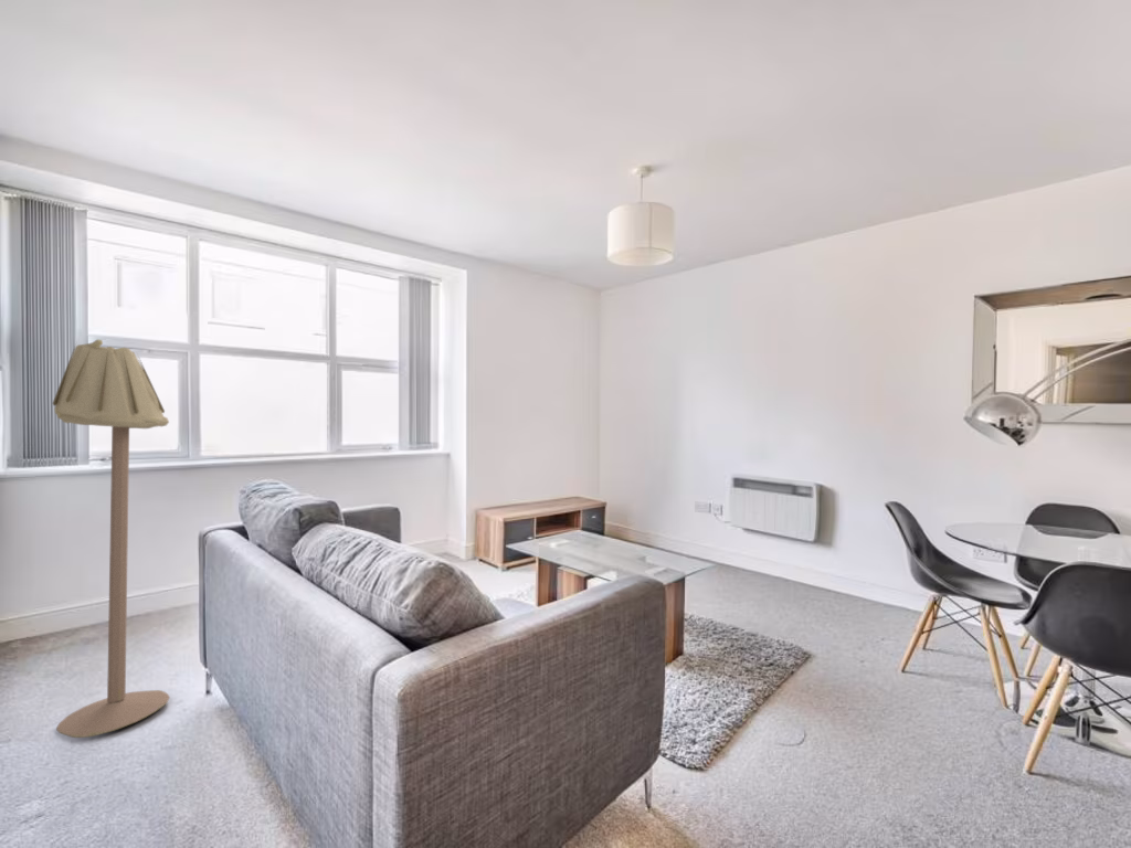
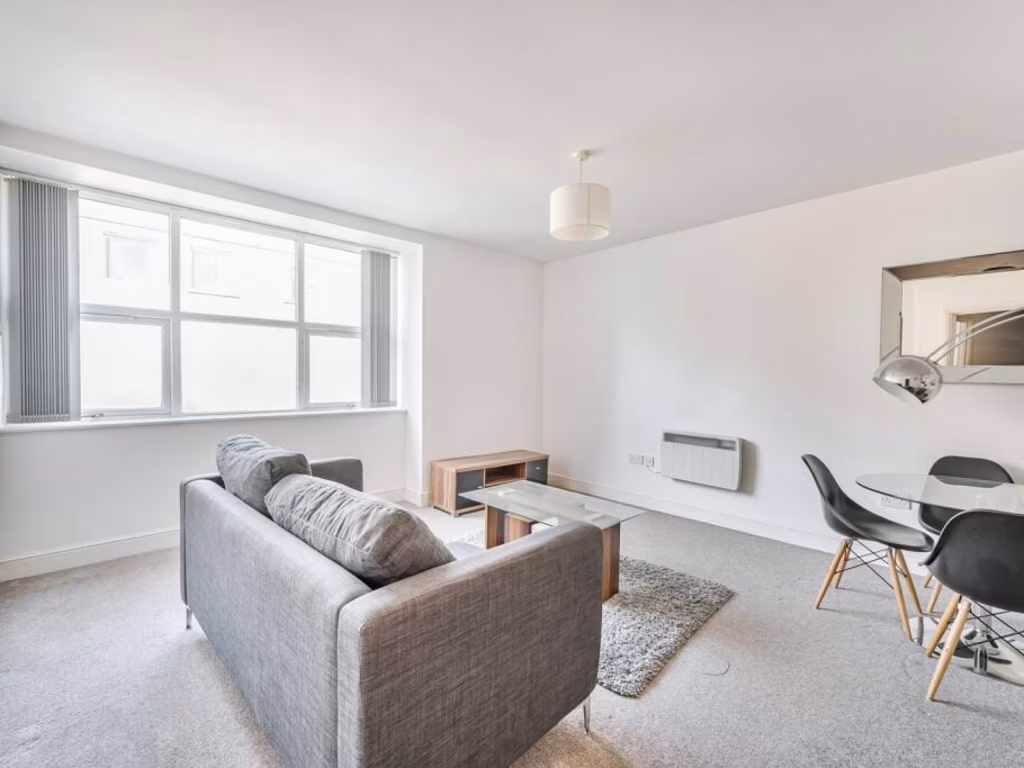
- floor lamp [52,338,171,739]
